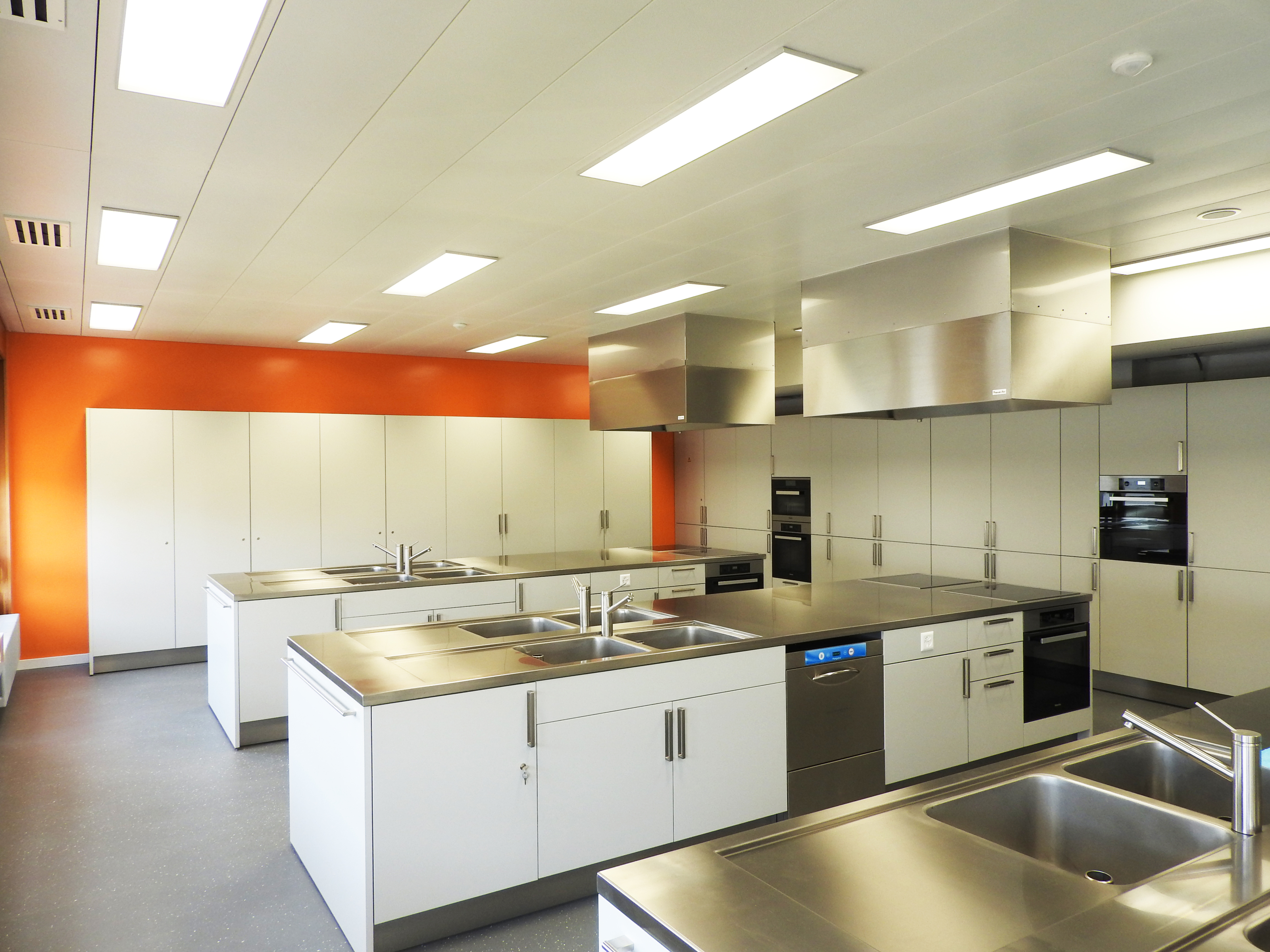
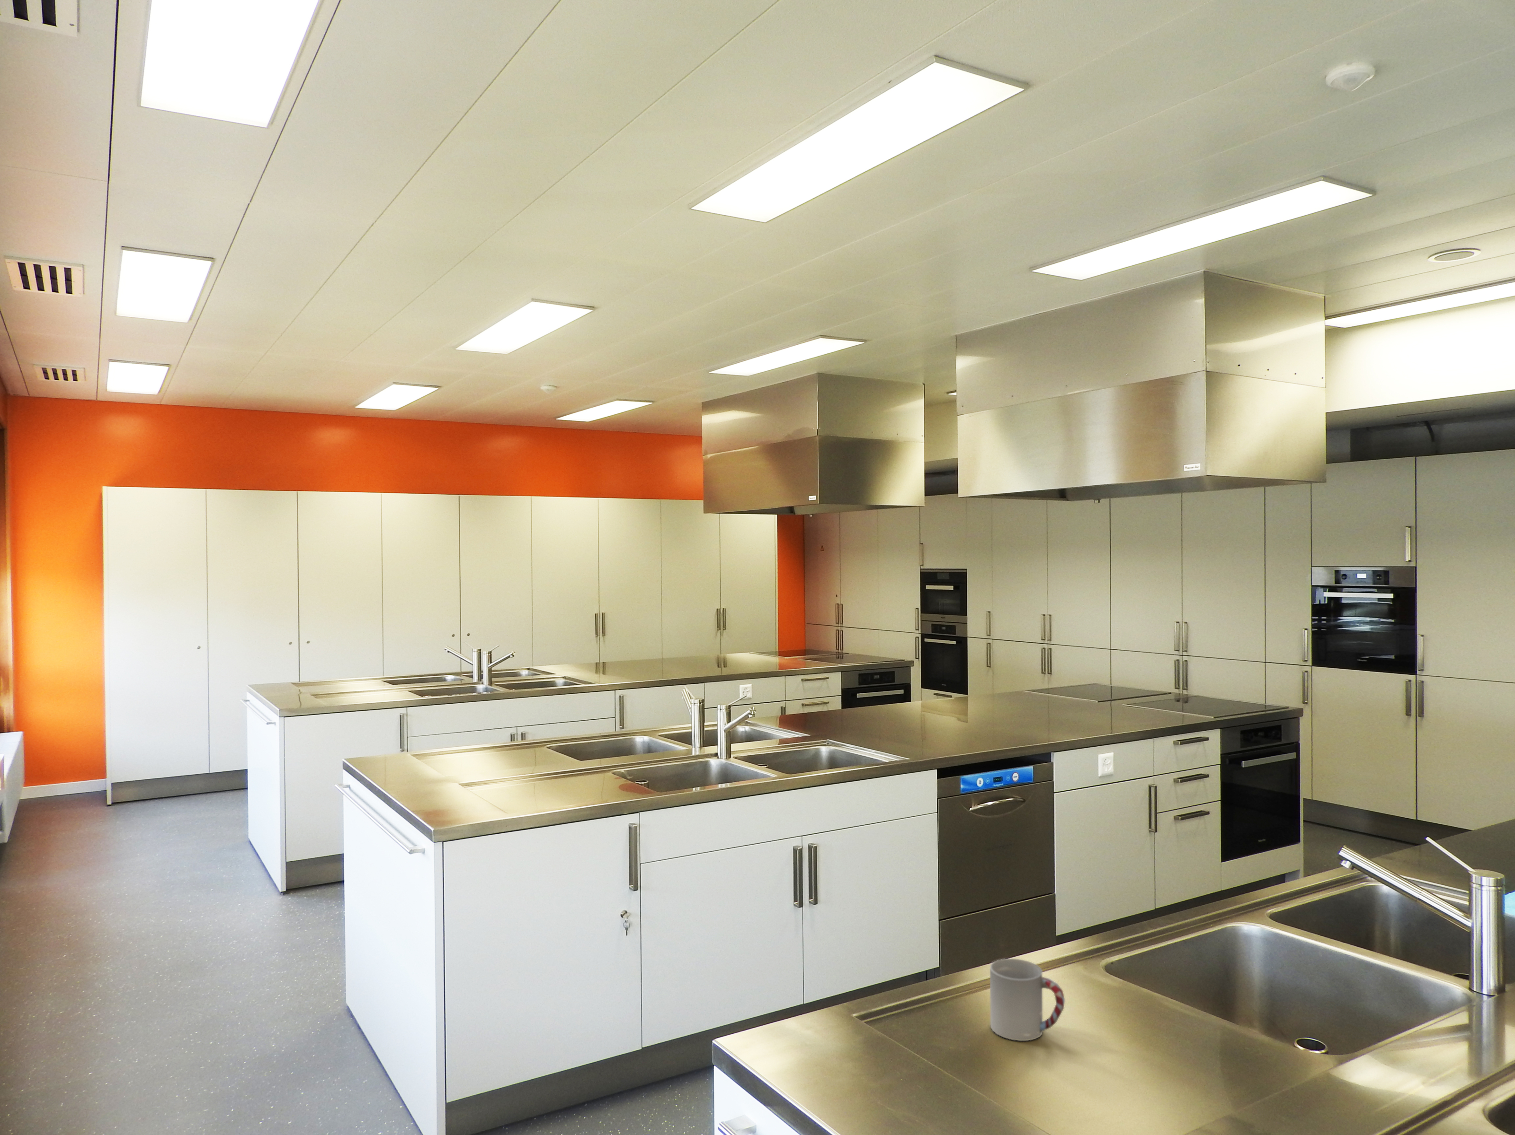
+ cup [989,959,1065,1041]
